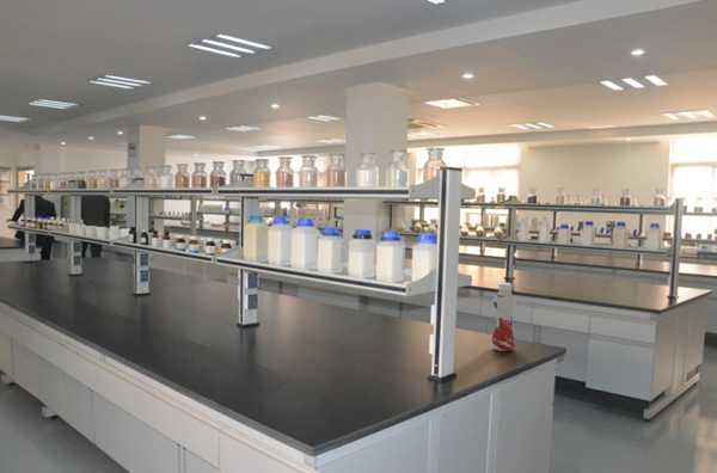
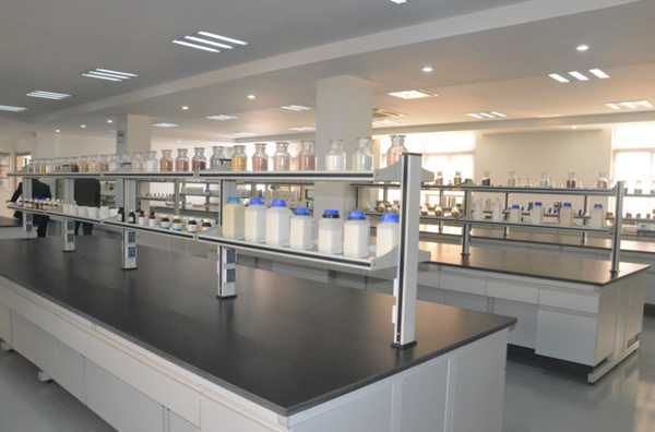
- beverage bottle [490,282,517,352]
